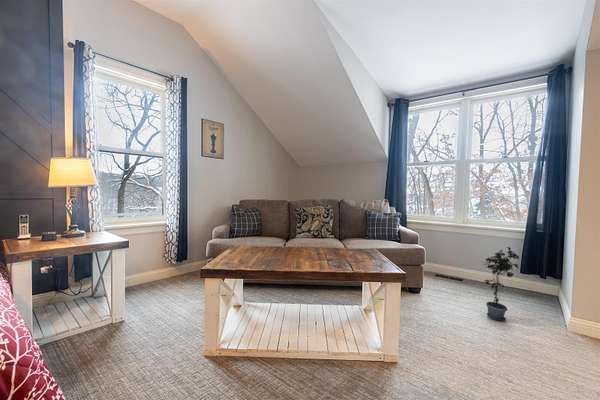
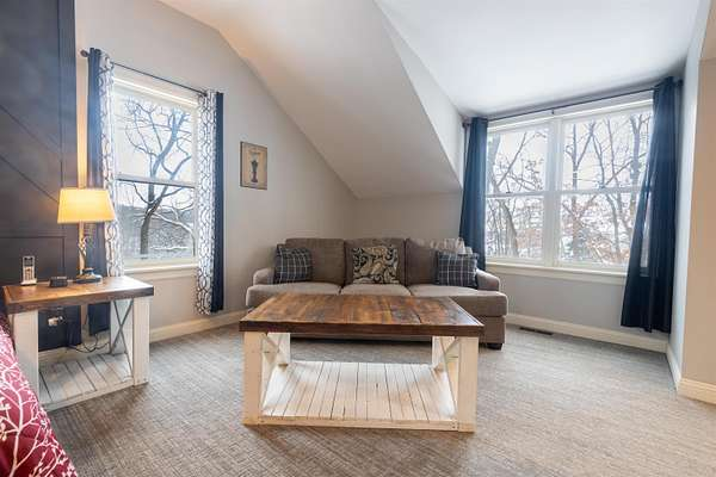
- potted plant [480,246,521,322]
